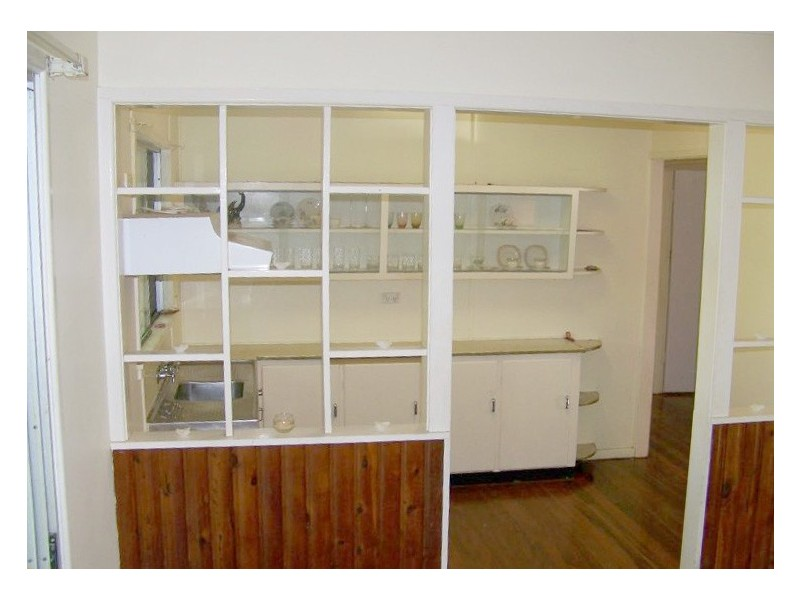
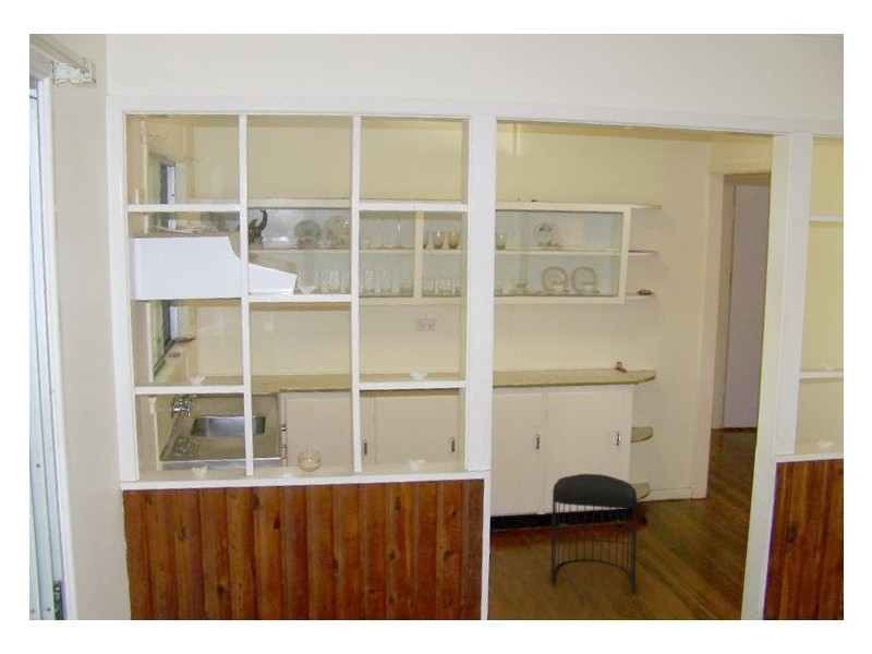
+ stool [549,473,638,593]
